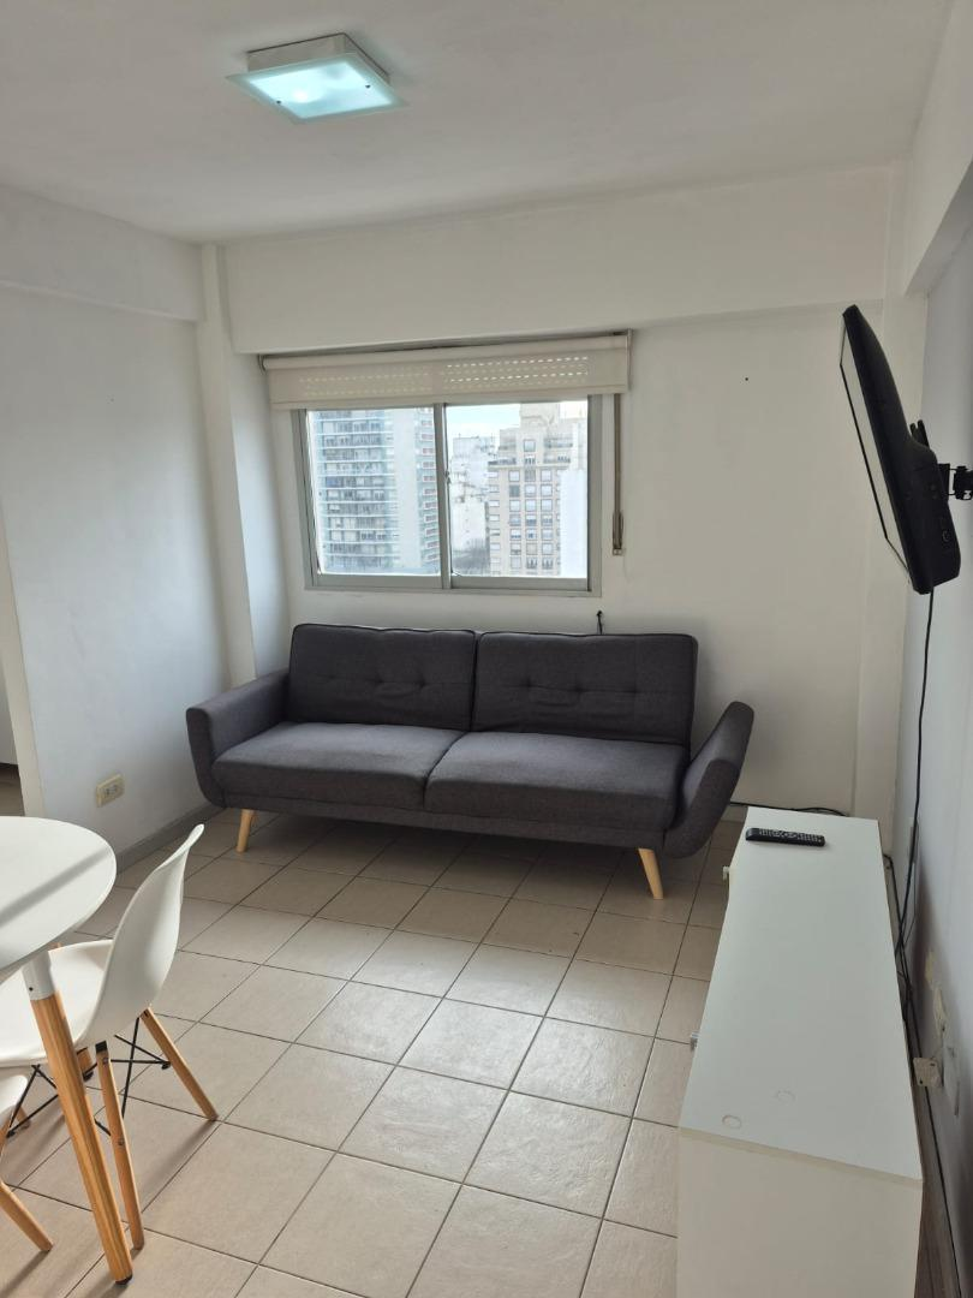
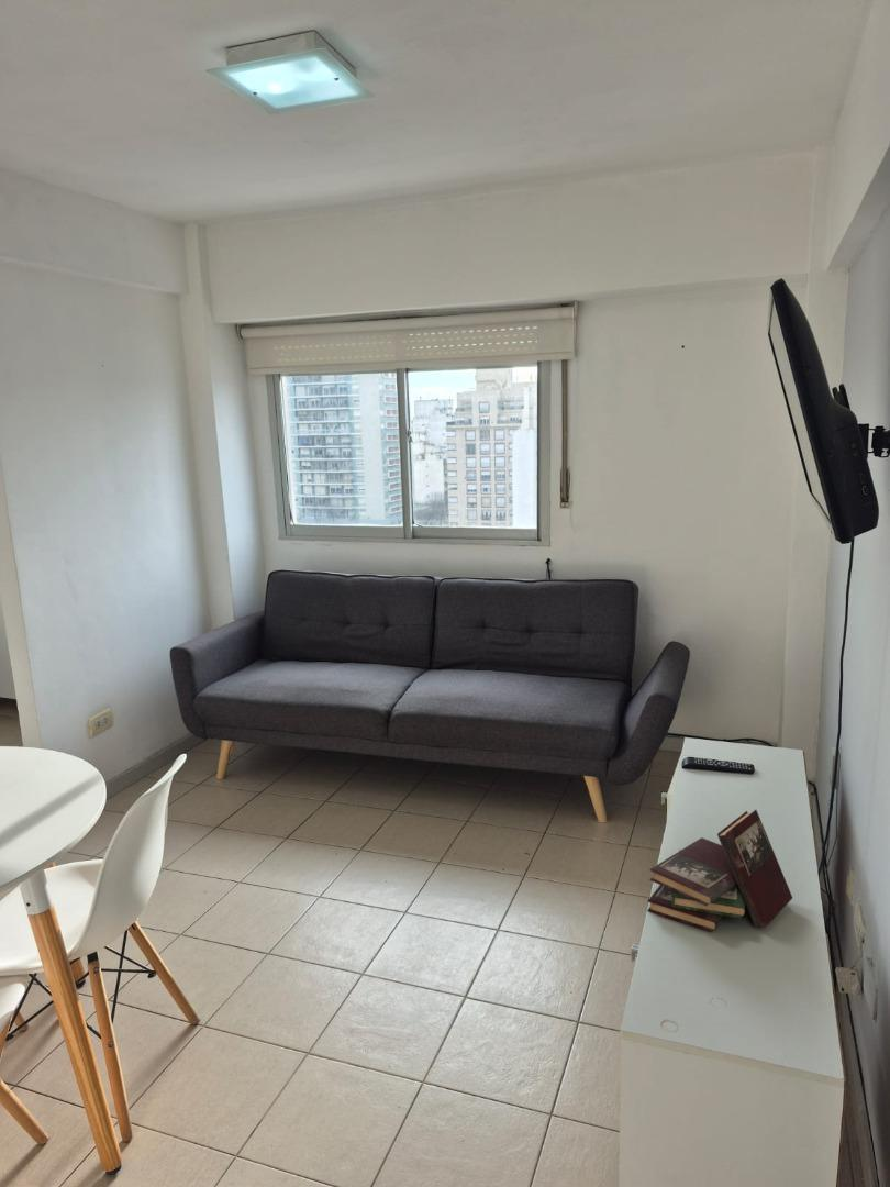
+ book [646,809,793,933]
